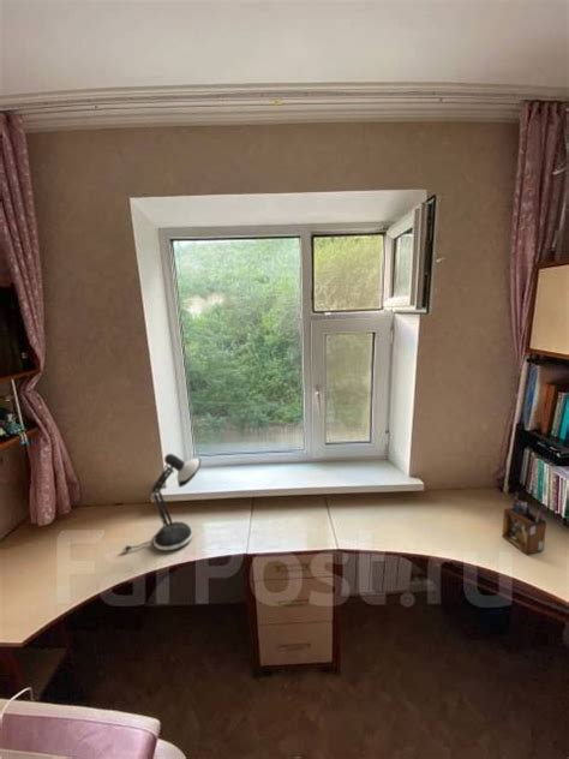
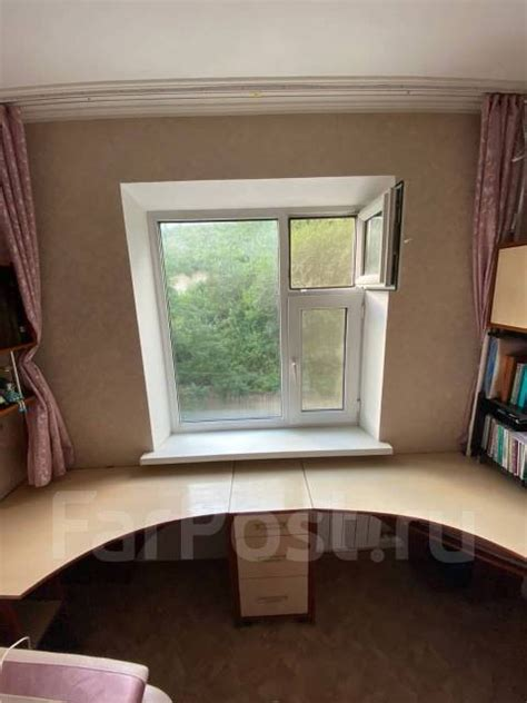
- desk lamp [121,453,202,552]
- desk organizer [502,496,547,556]
